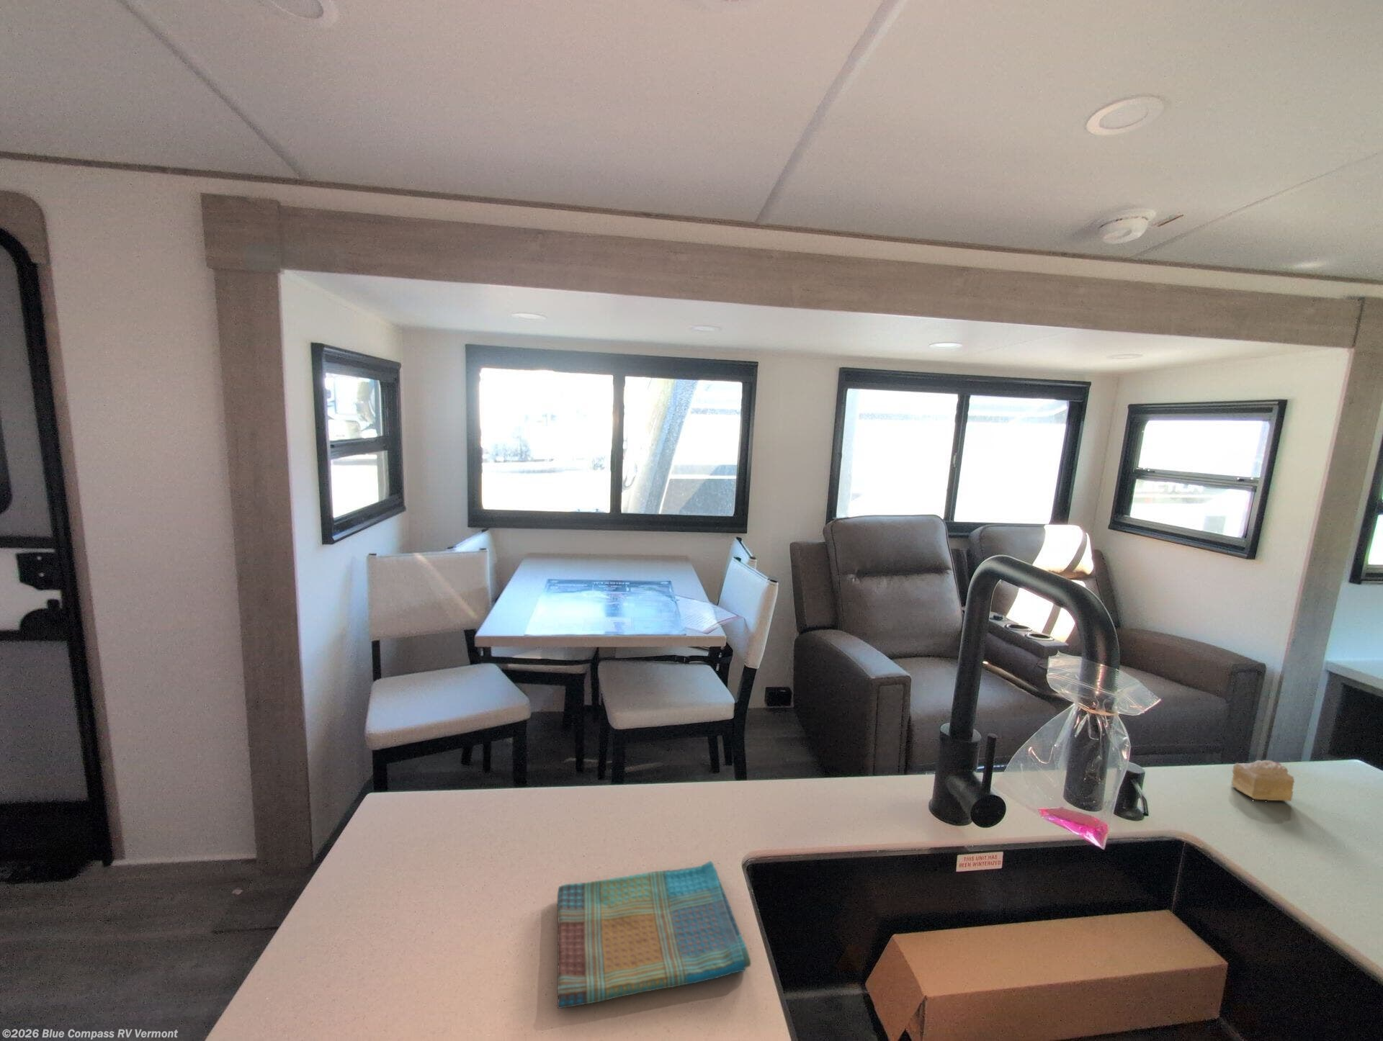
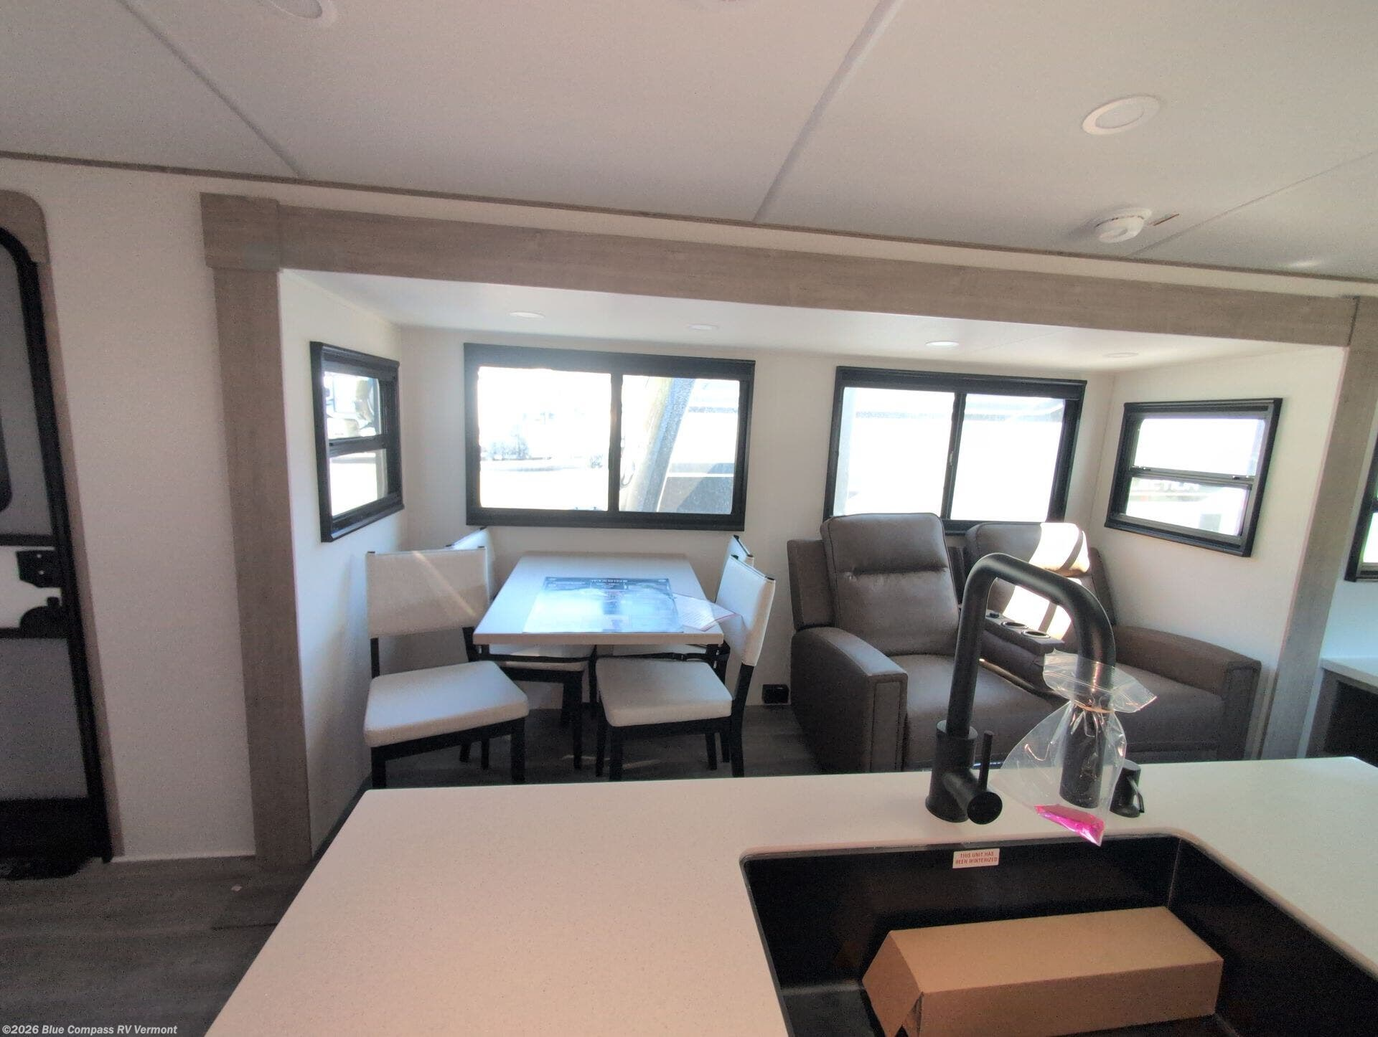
- dish towel [557,859,752,1009]
- cake slice [1230,760,1295,803]
